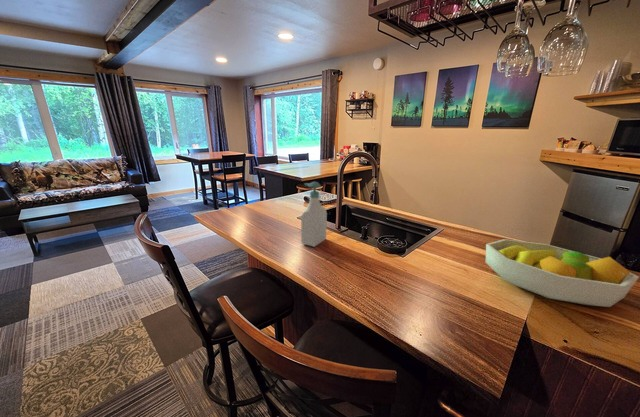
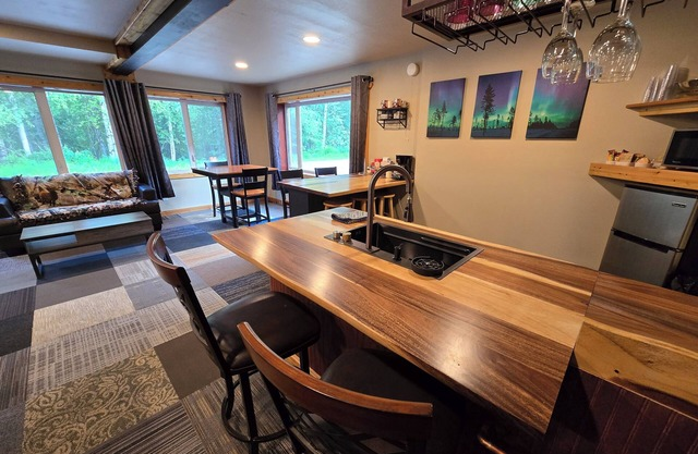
- fruit bowl [484,238,640,308]
- soap bottle [300,181,328,248]
